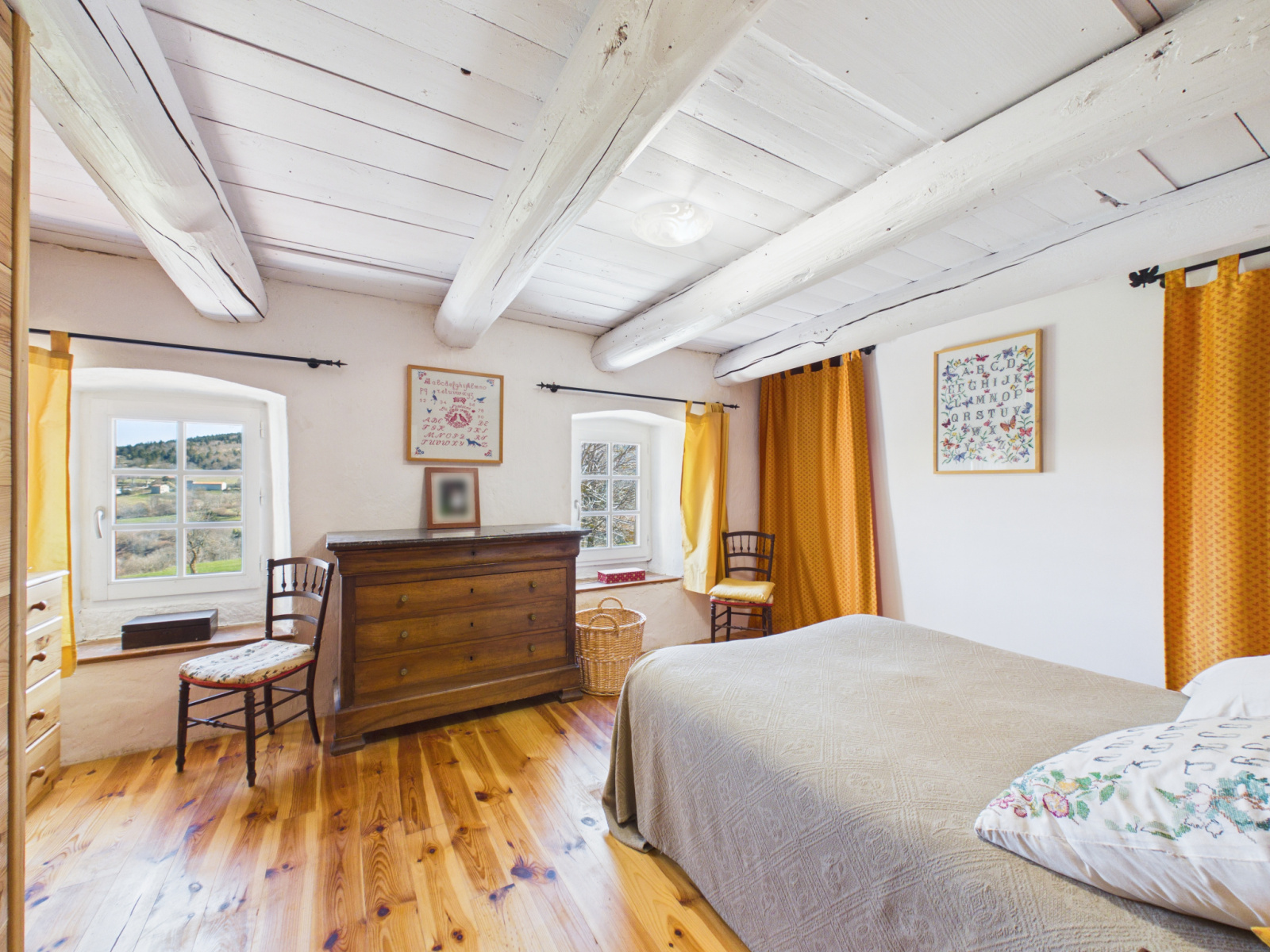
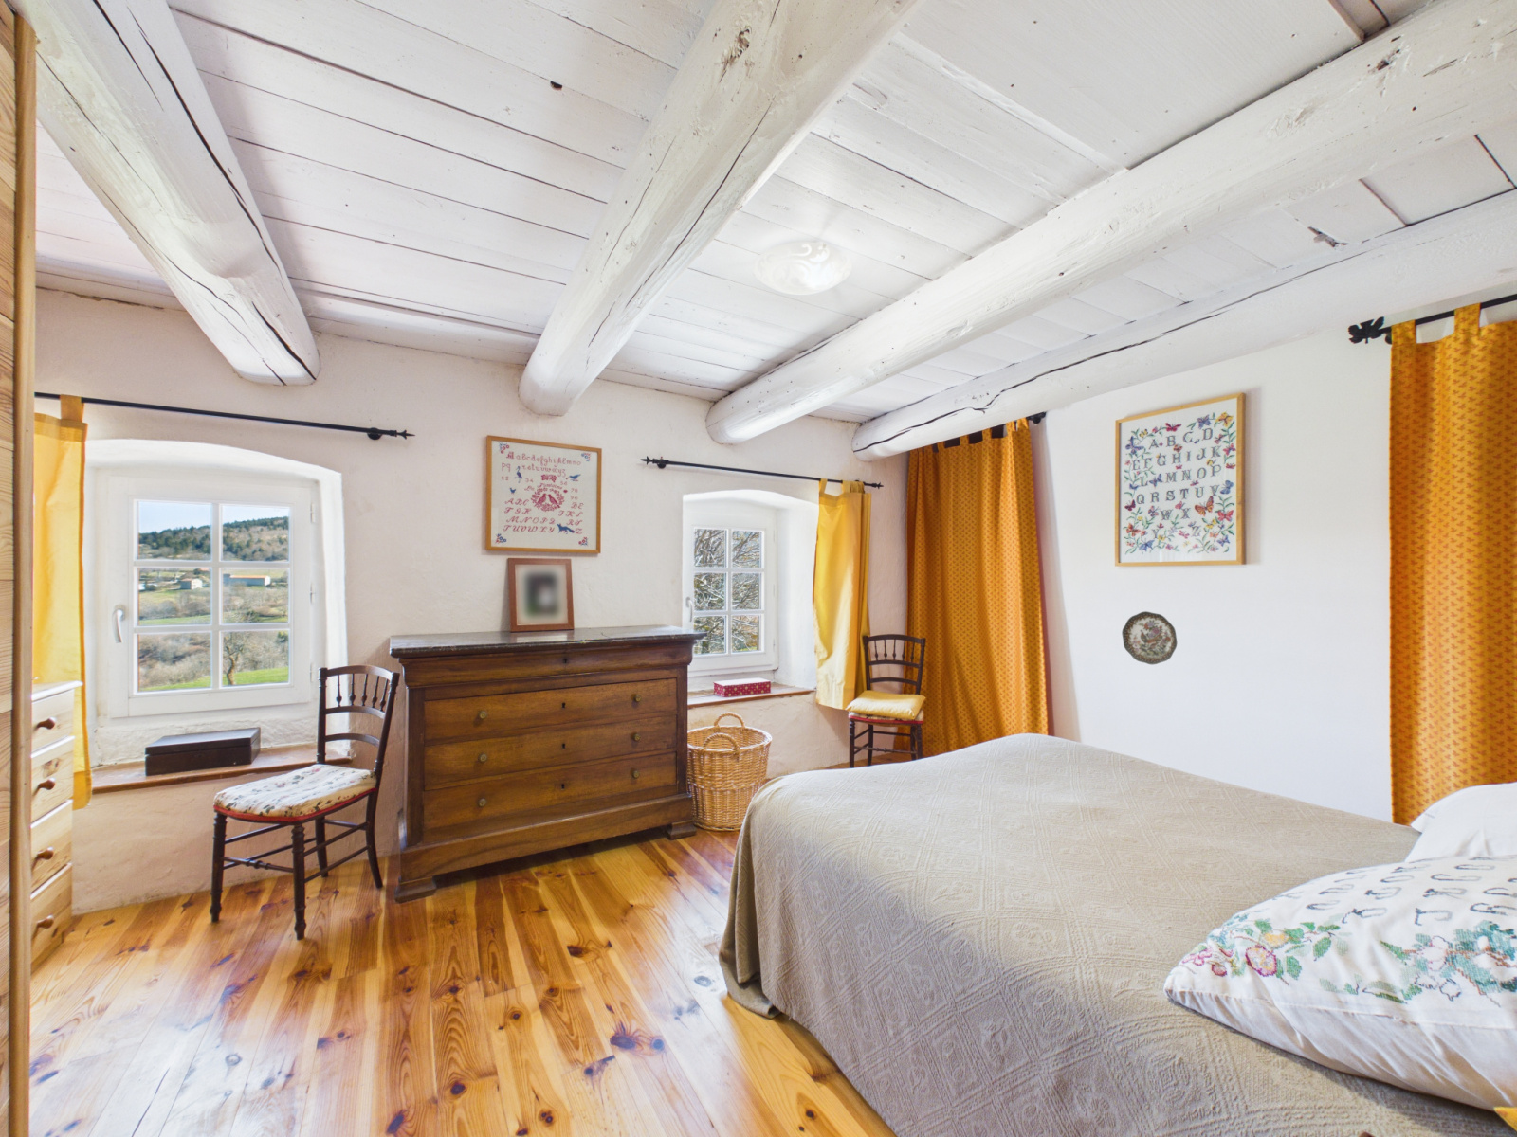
+ decorative plate [1120,610,1178,665]
